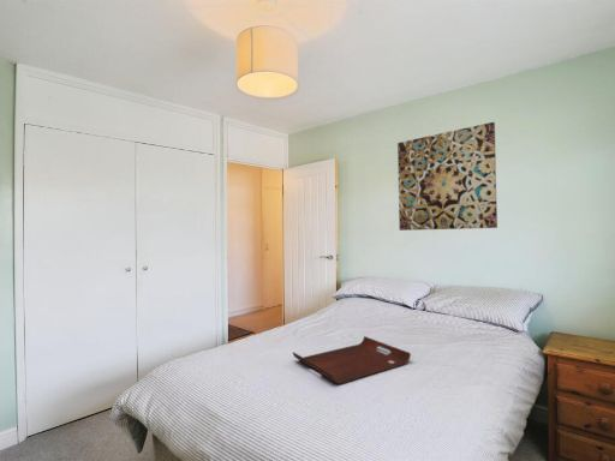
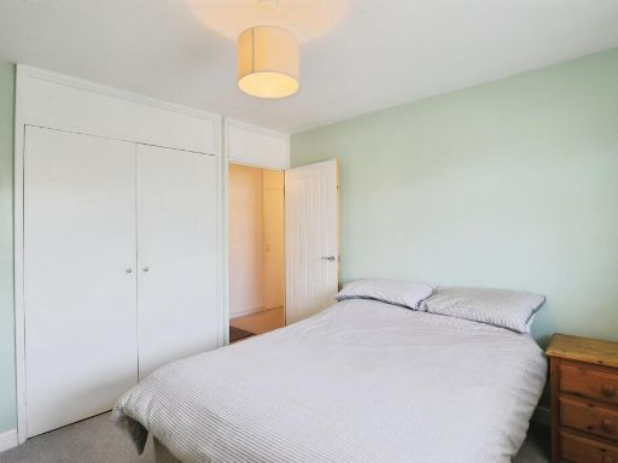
- wall art [396,121,498,232]
- serving tray [292,335,412,385]
